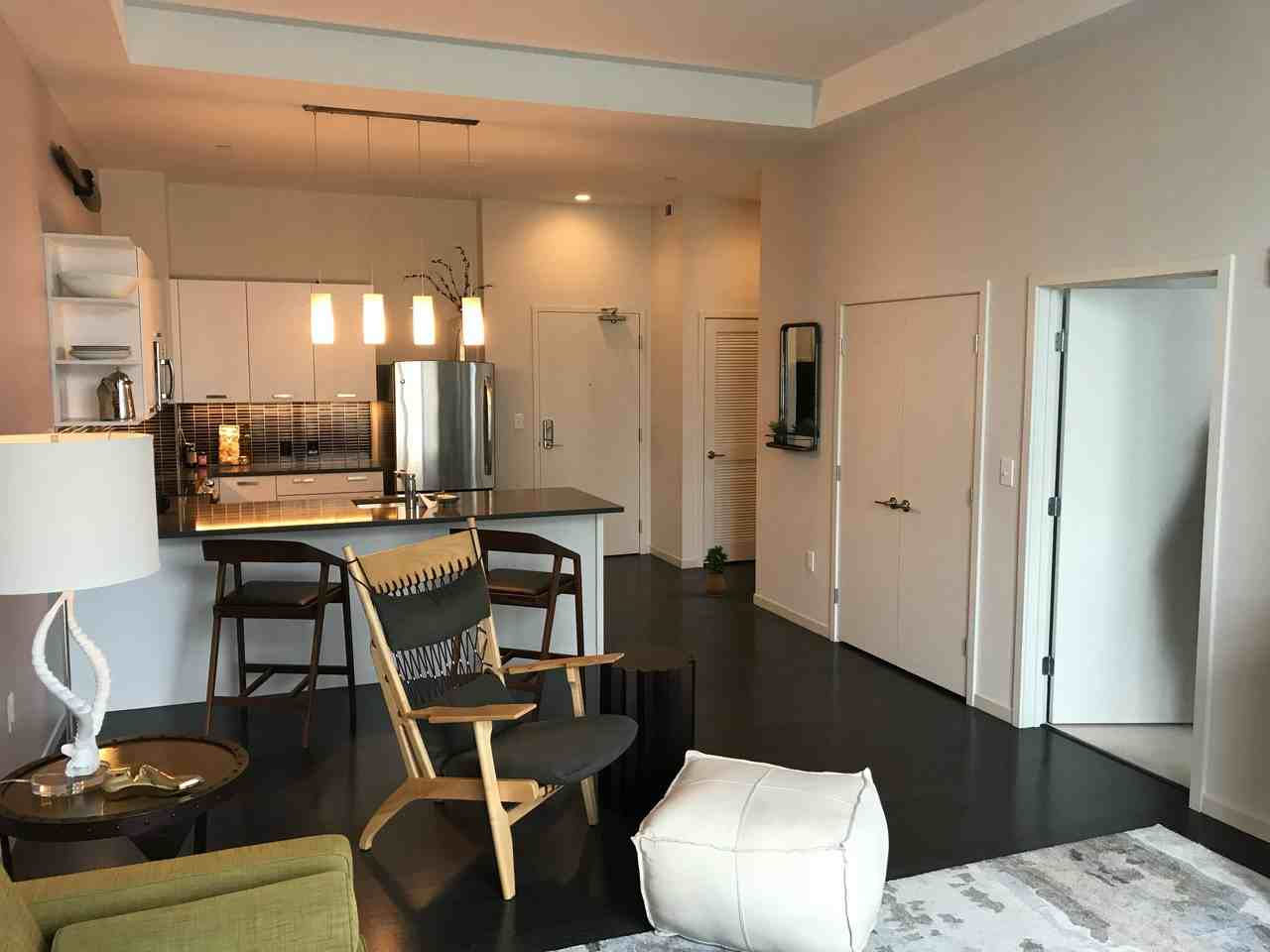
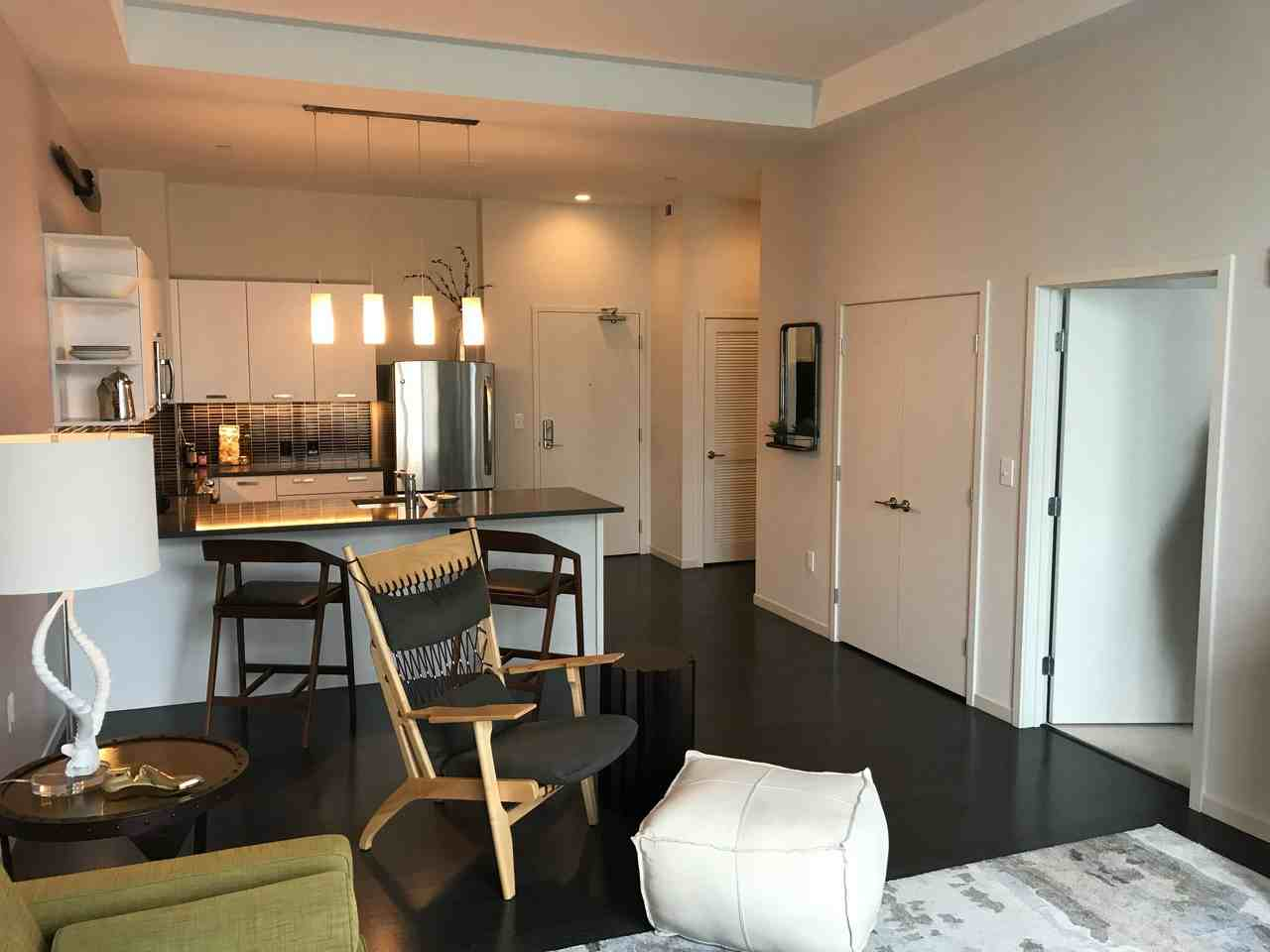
- potted plant [702,544,729,598]
